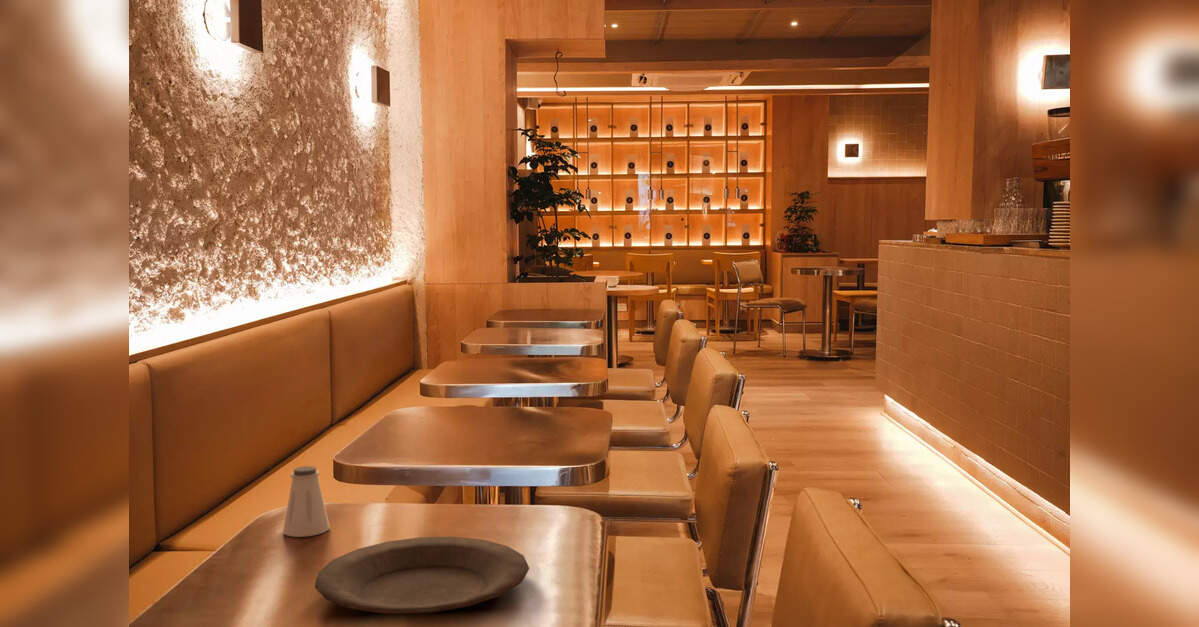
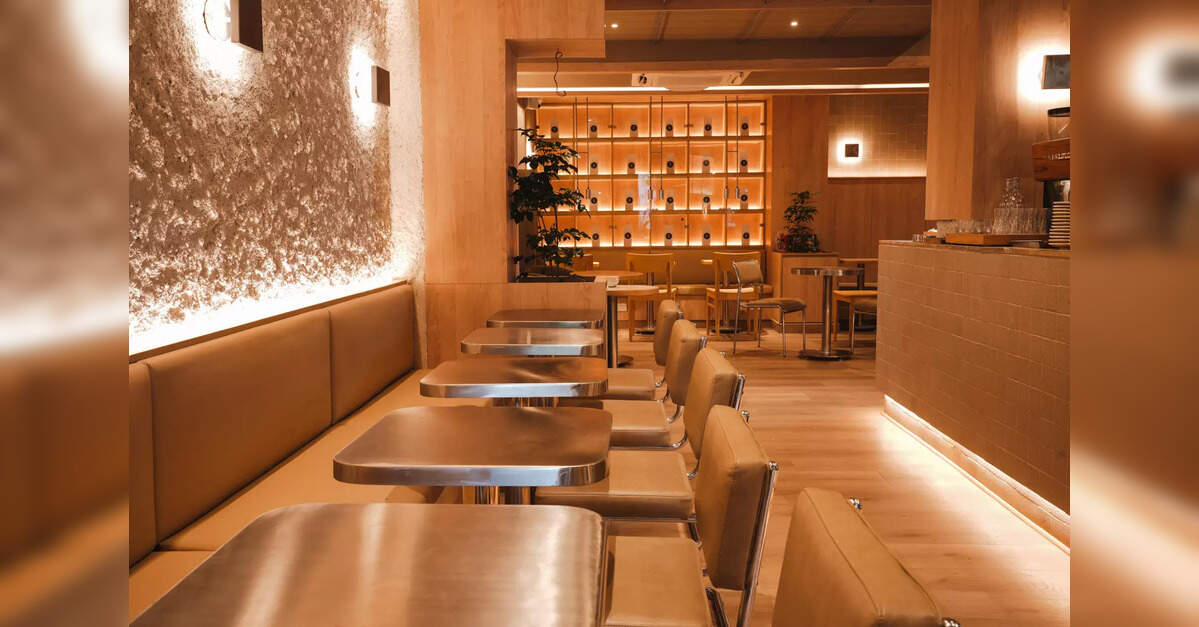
- saltshaker [282,465,330,538]
- plate [314,536,530,615]
